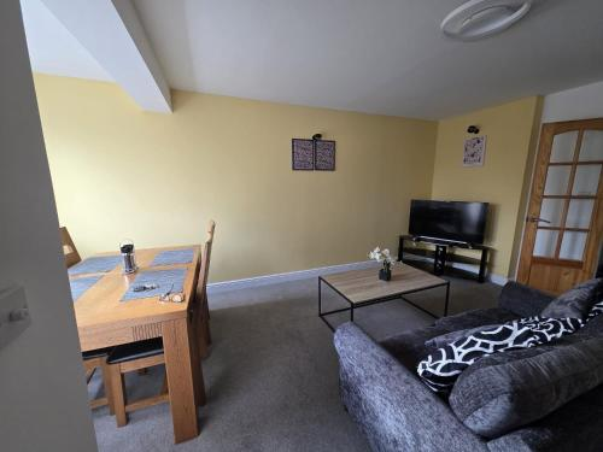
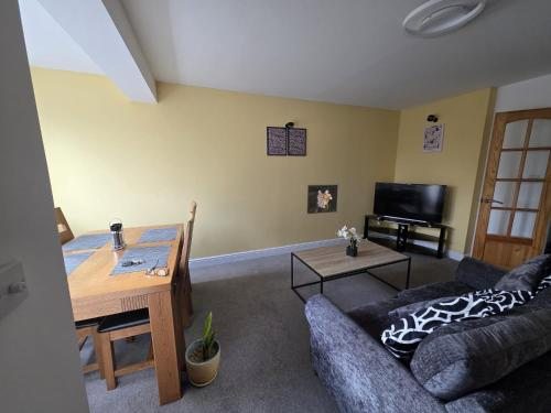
+ potted plant [184,311,222,388]
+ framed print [306,184,339,215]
